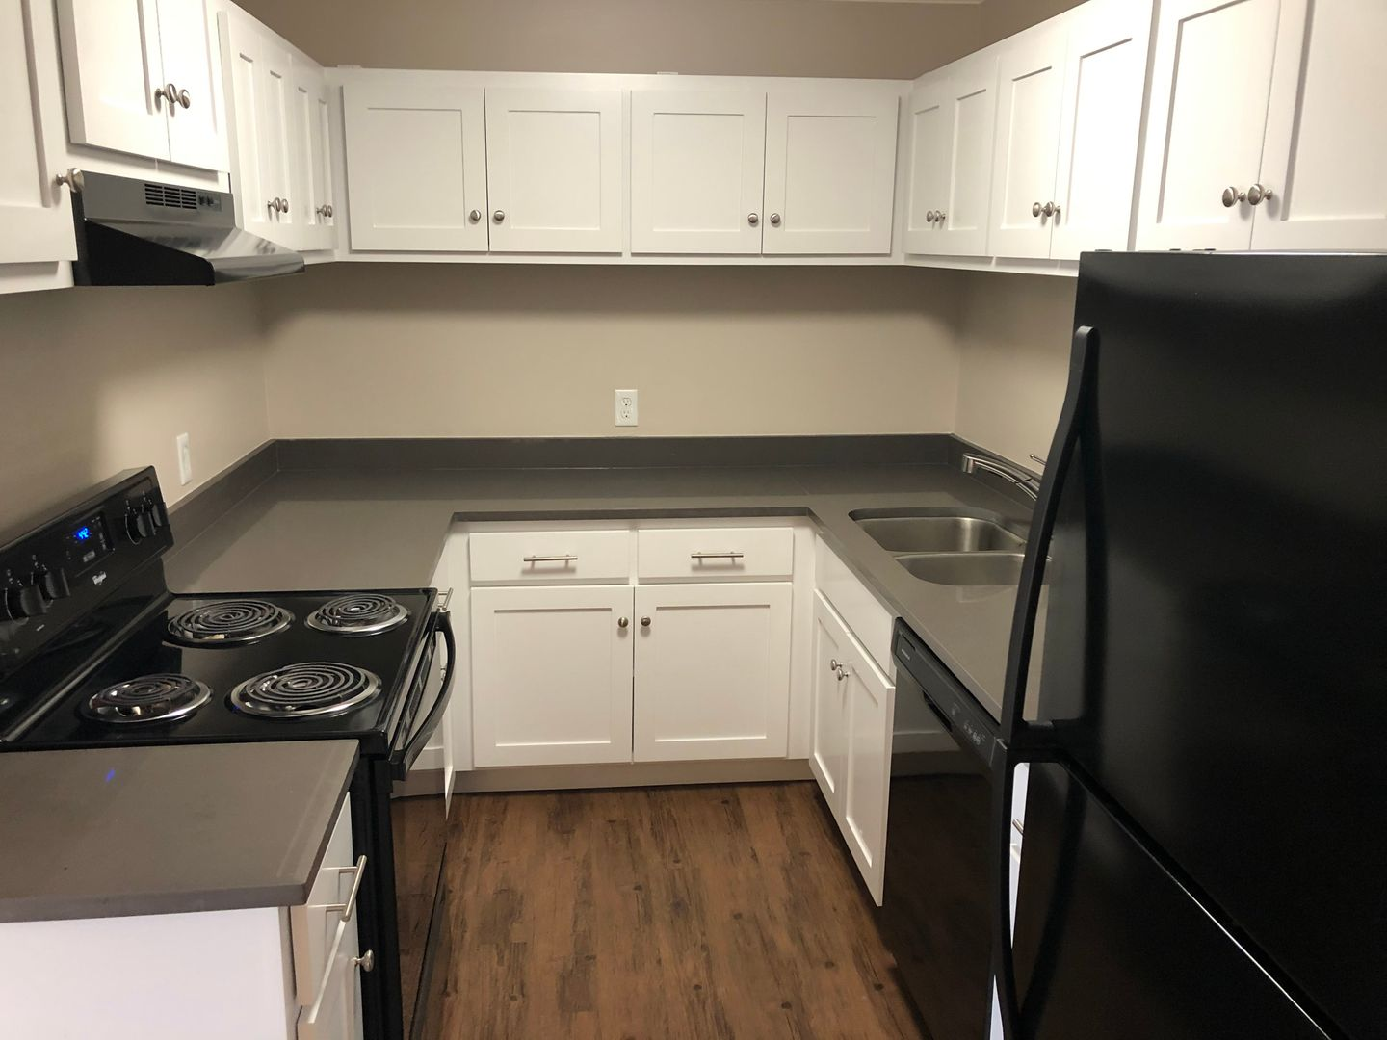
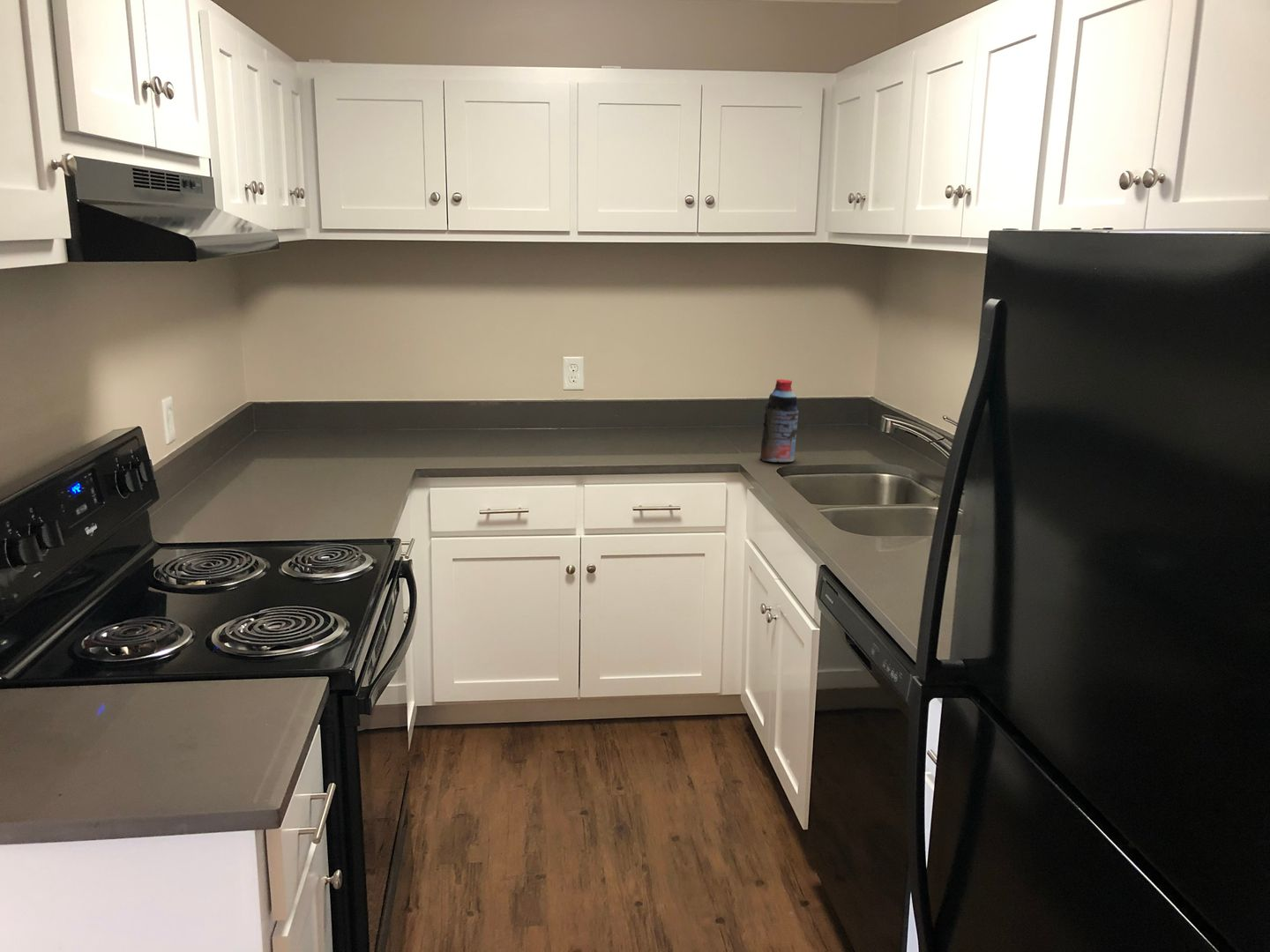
+ bottle [759,378,800,463]
